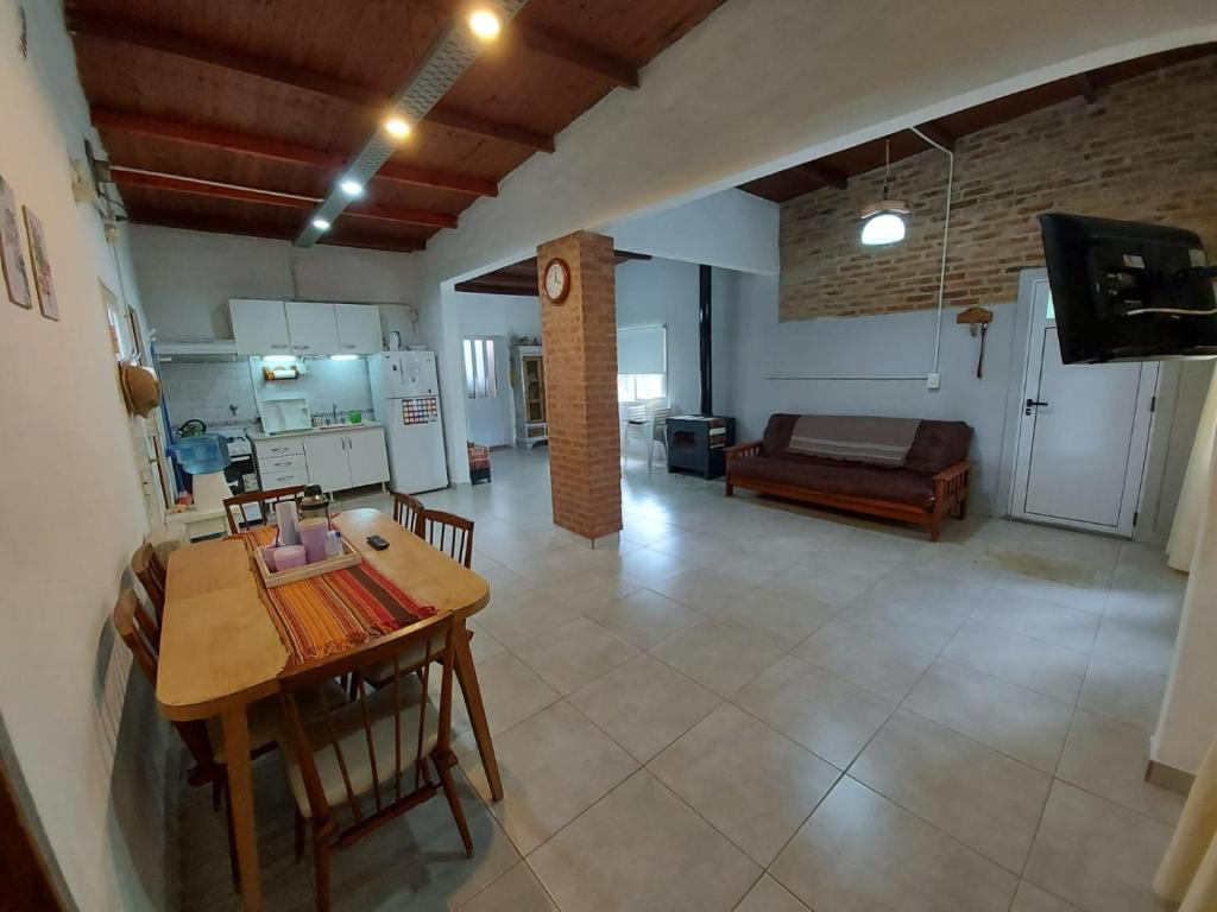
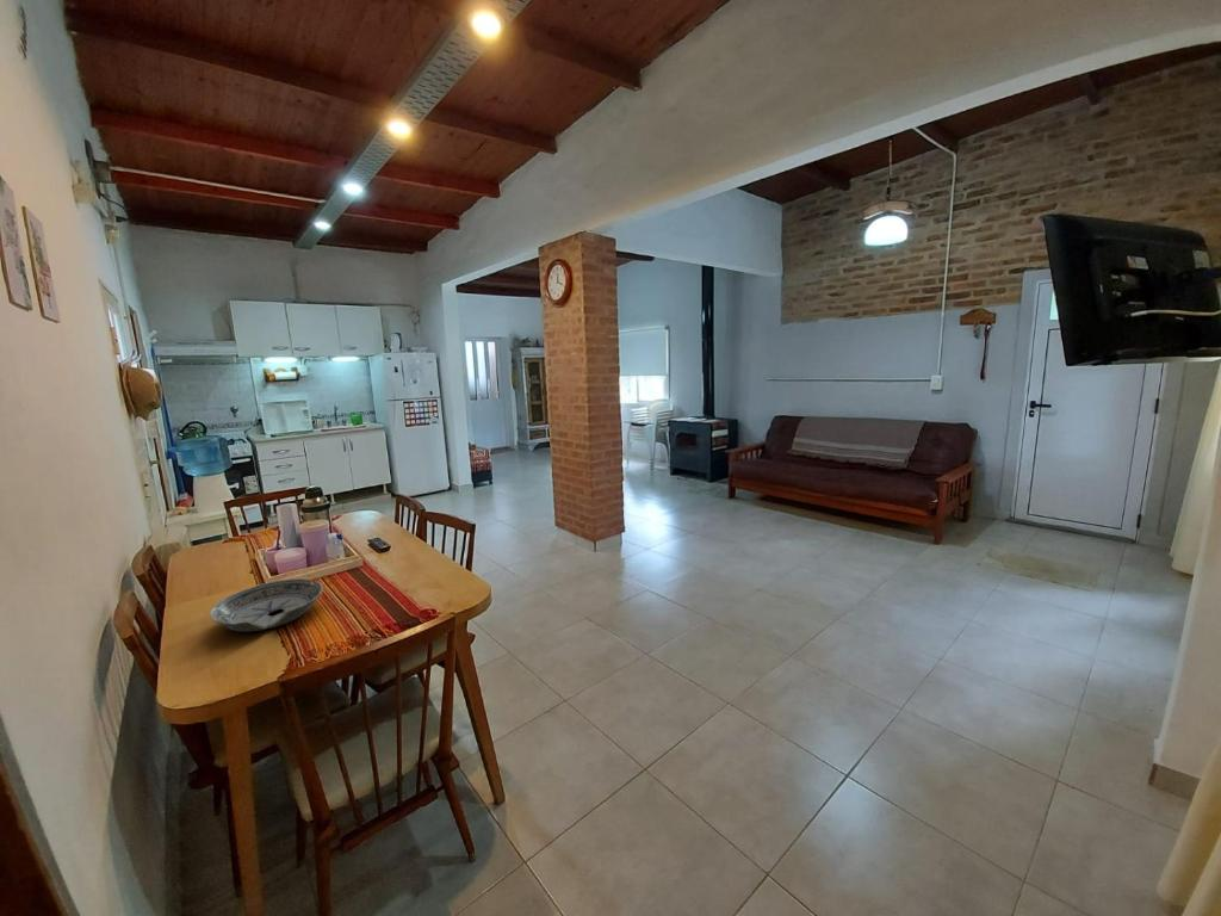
+ bowl [209,577,324,632]
